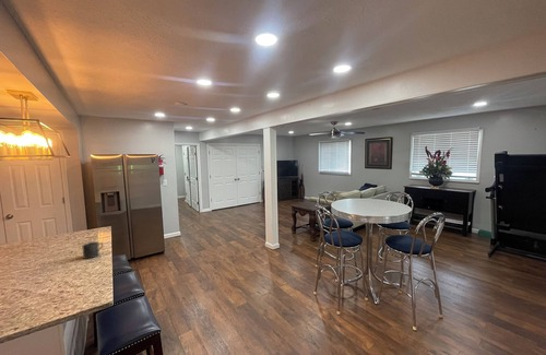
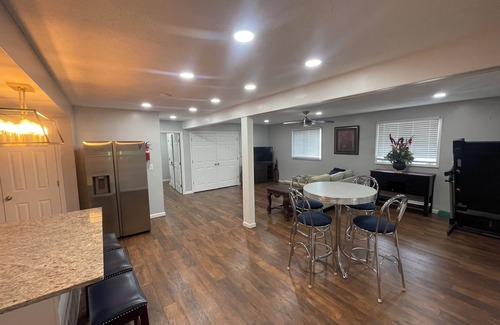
- mug [81,240,104,260]
